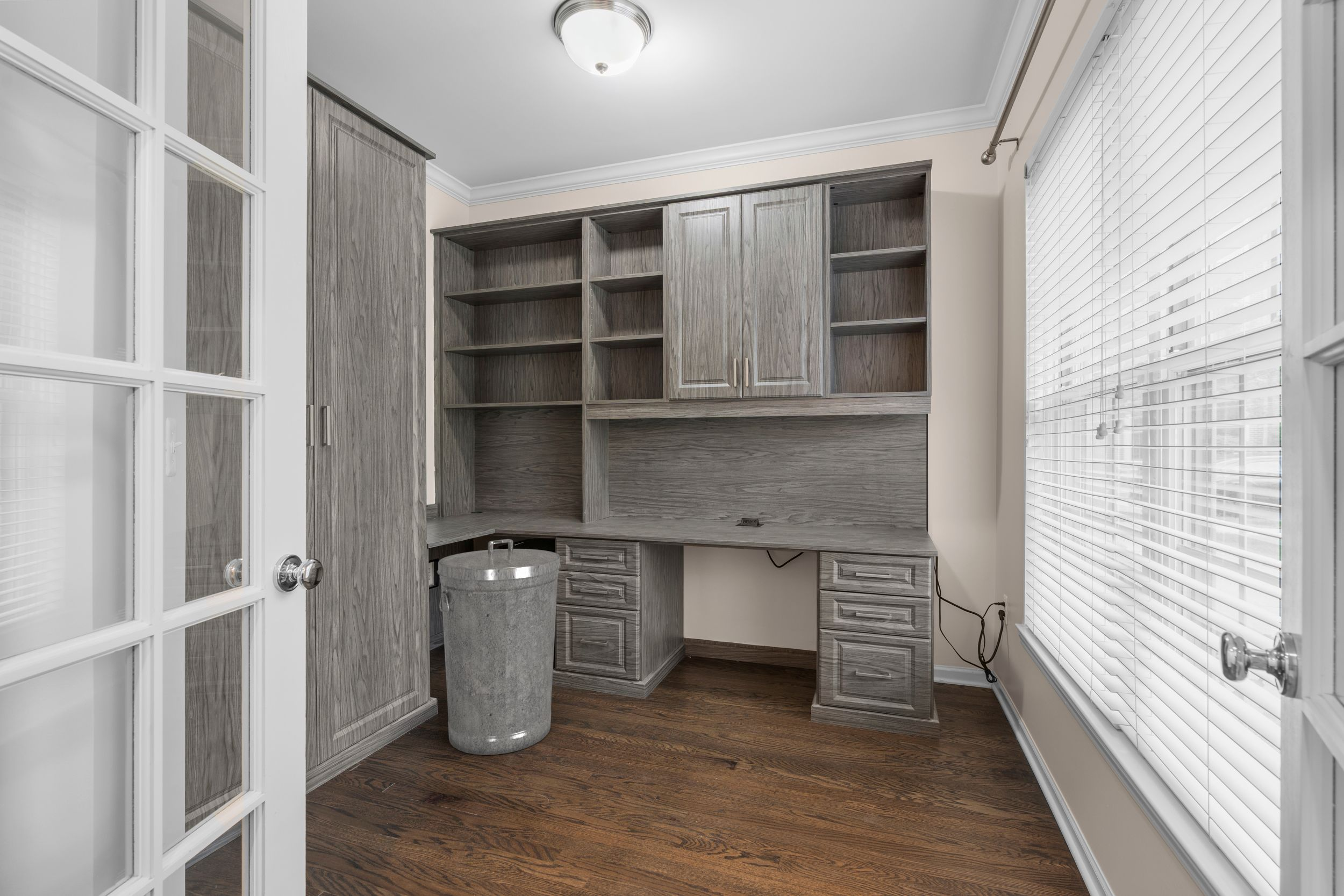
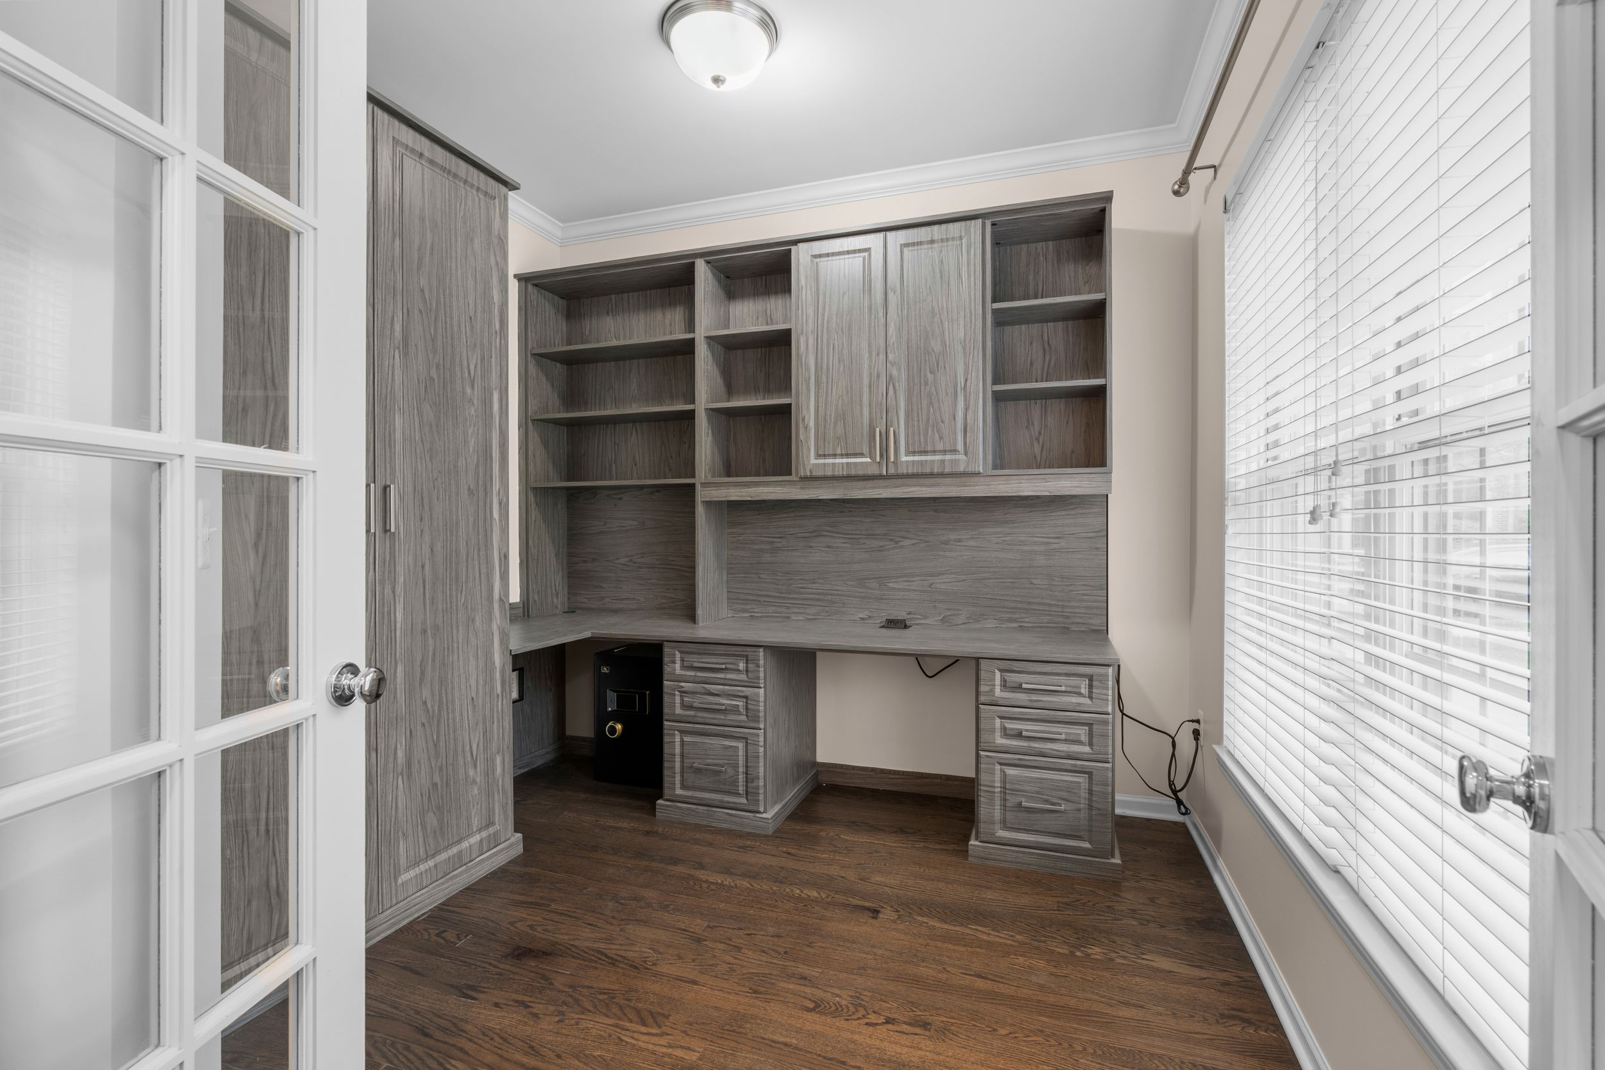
- trash can [437,539,562,756]
